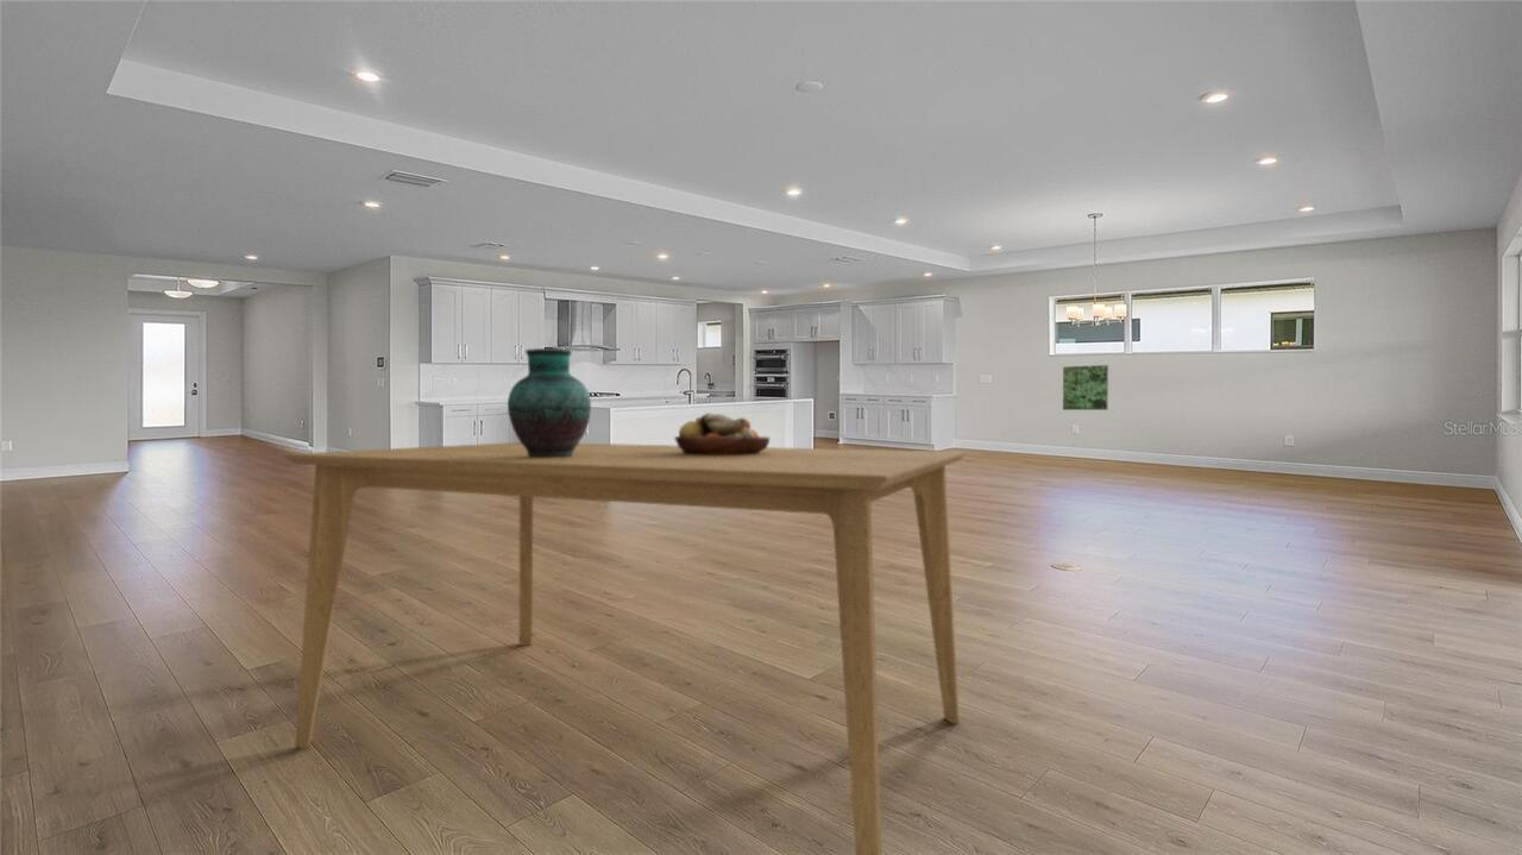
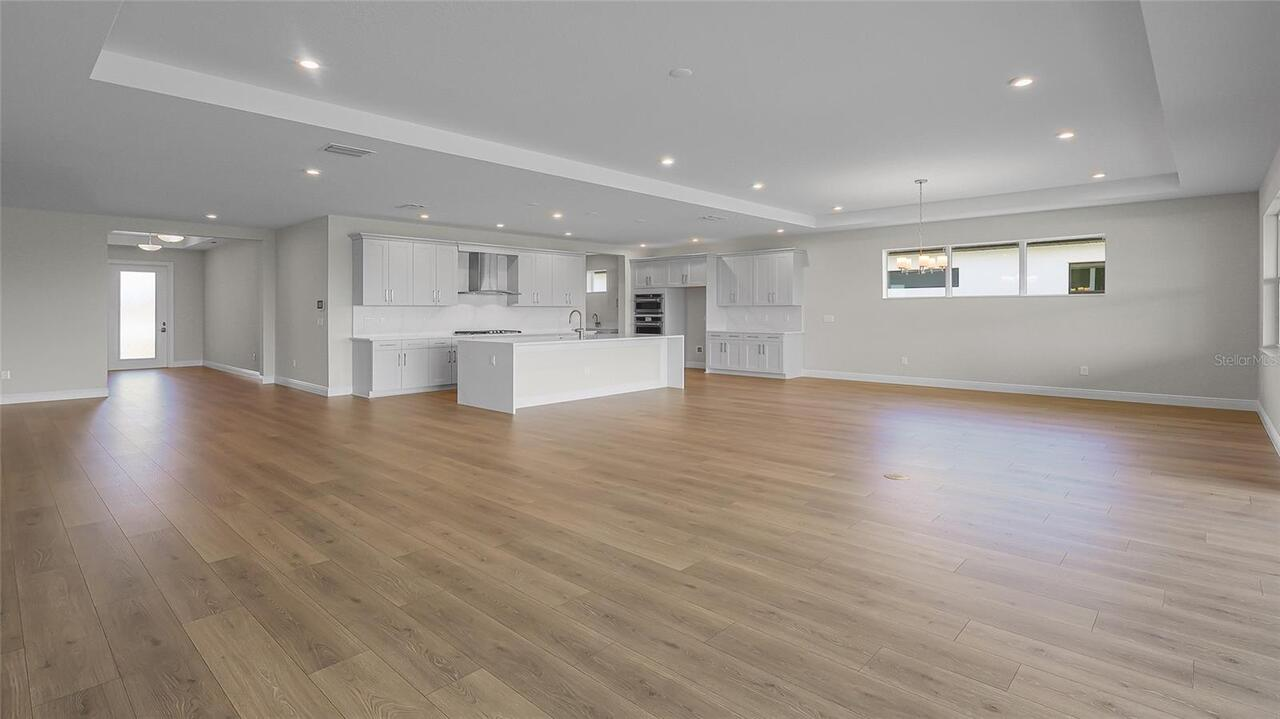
- fruit bowl [673,411,771,455]
- dining table [282,441,968,855]
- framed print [1062,364,1109,411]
- vase [507,347,592,458]
